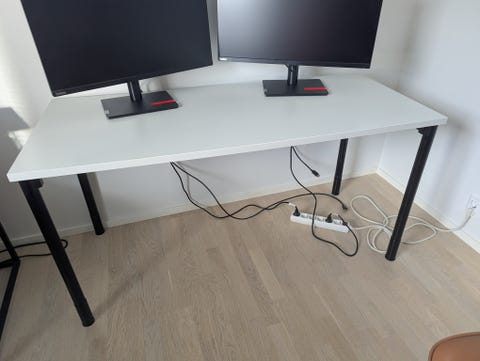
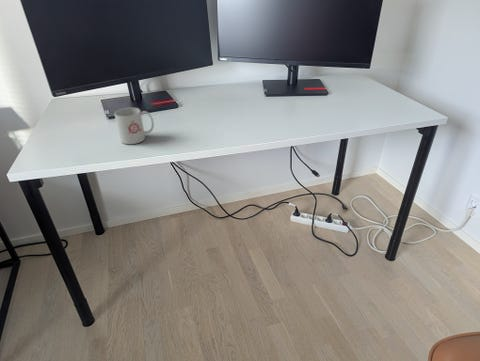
+ mug [114,107,155,145]
